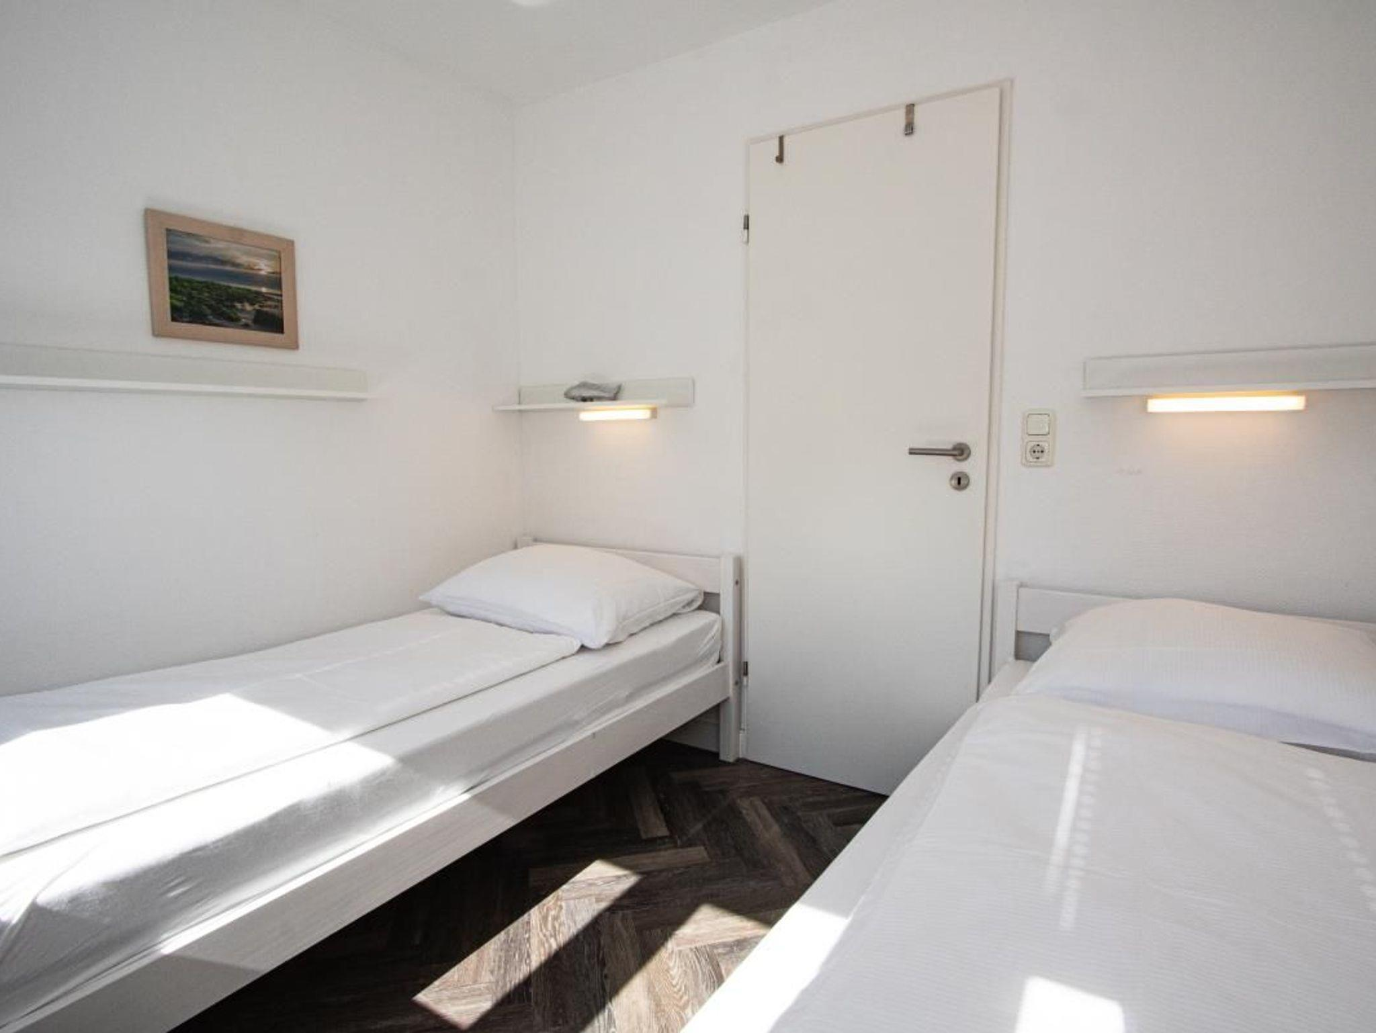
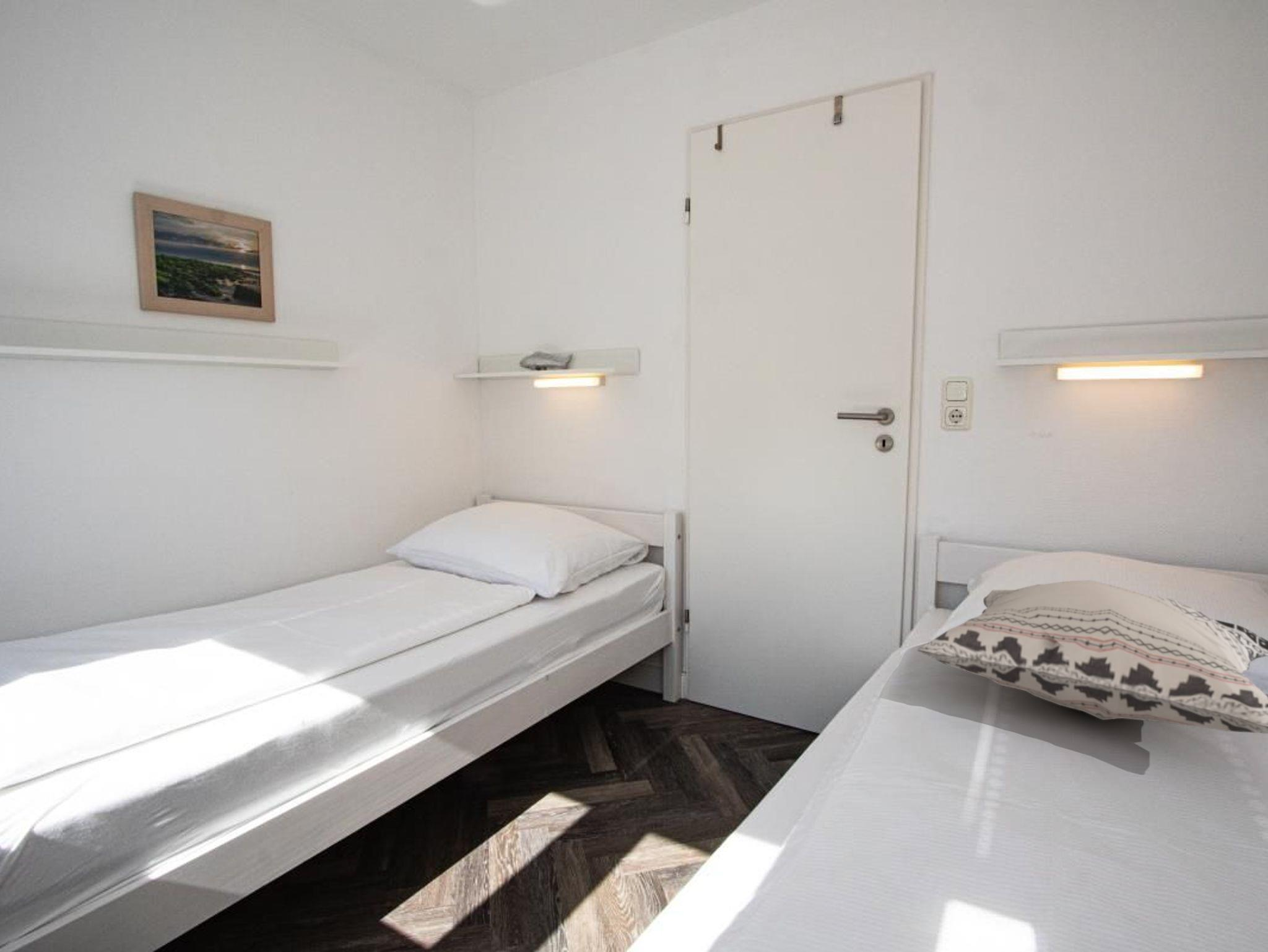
+ decorative pillow [916,579,1268,734]
